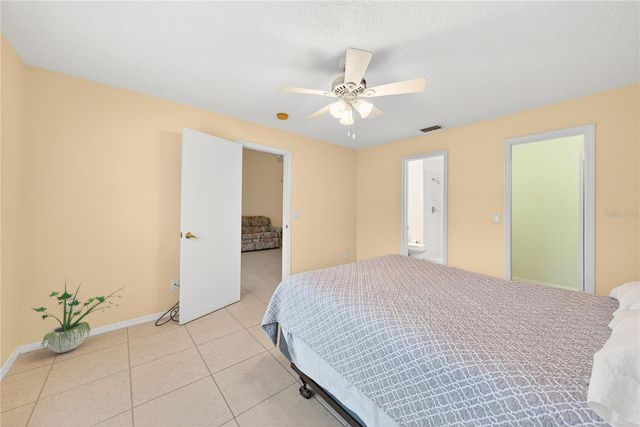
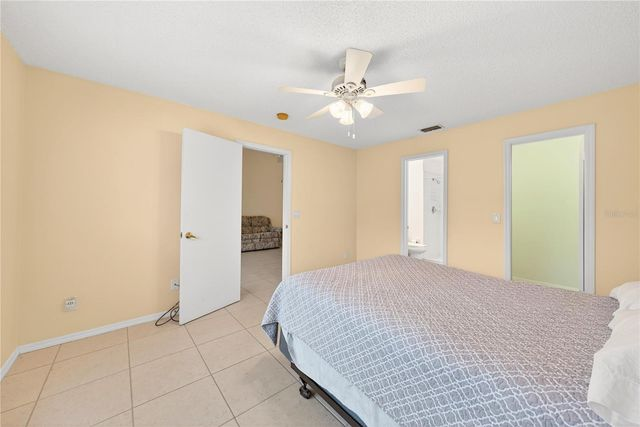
- potted plant [30,280,128,354]
